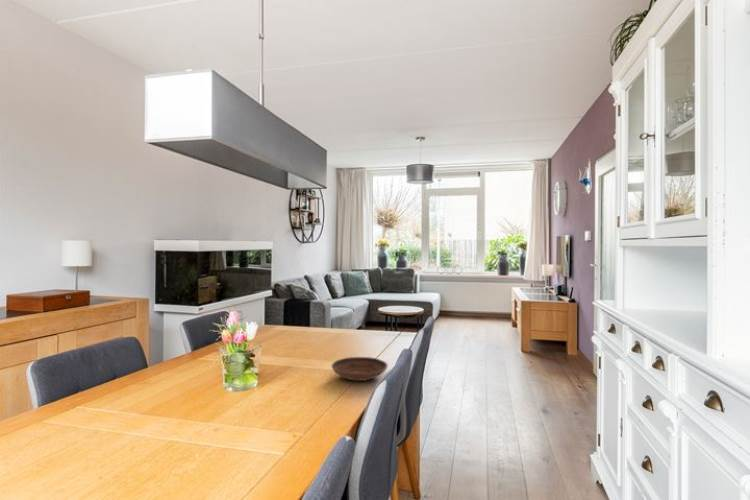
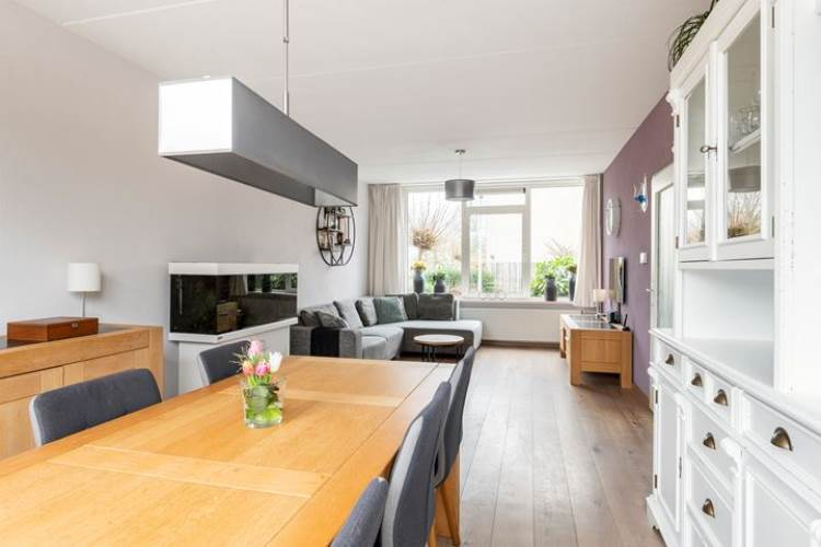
- bowl [331,356,389,382]
